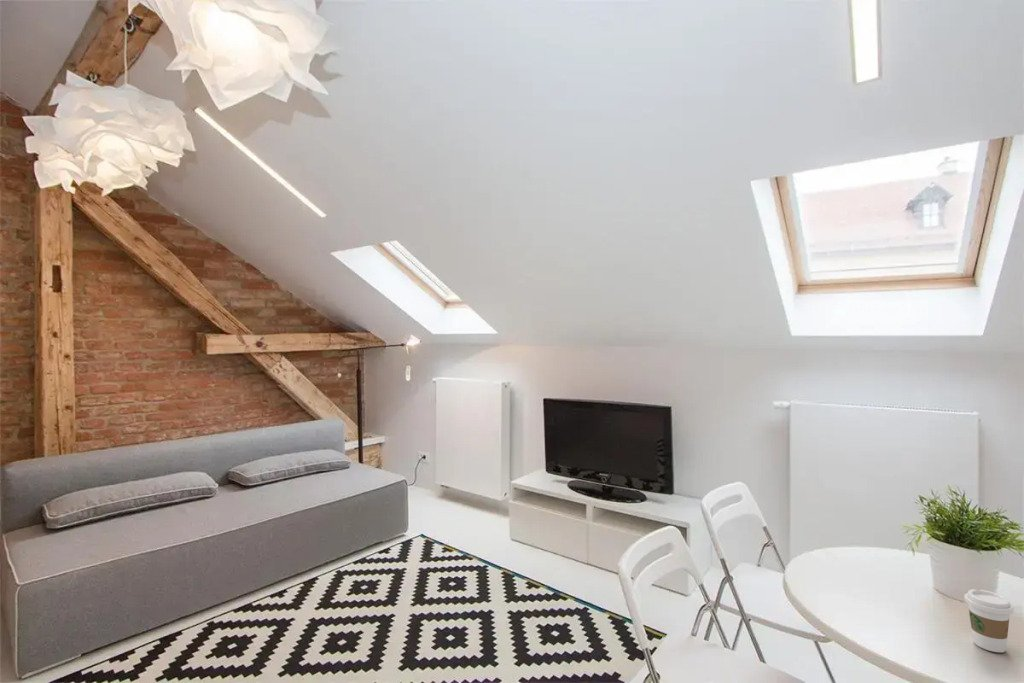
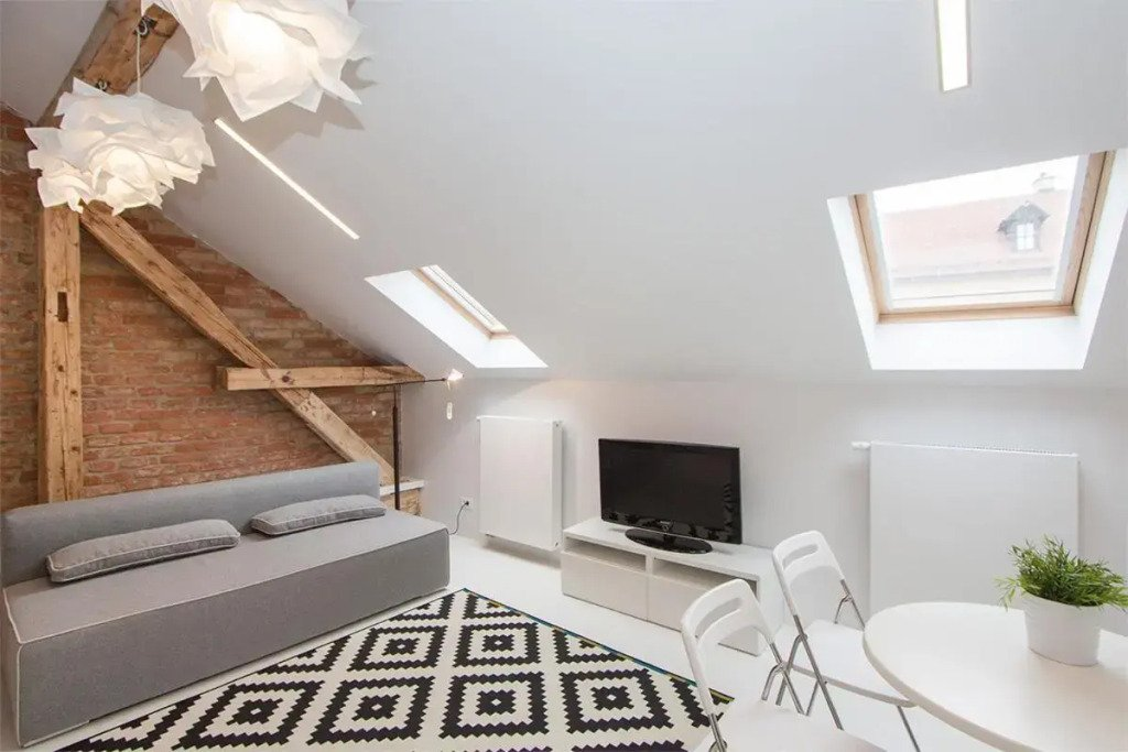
- coffee cup [963,588,1015,653]
